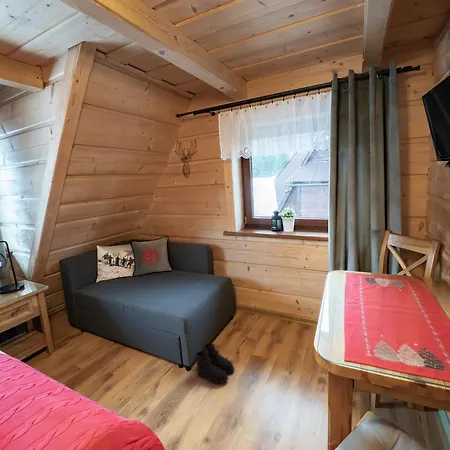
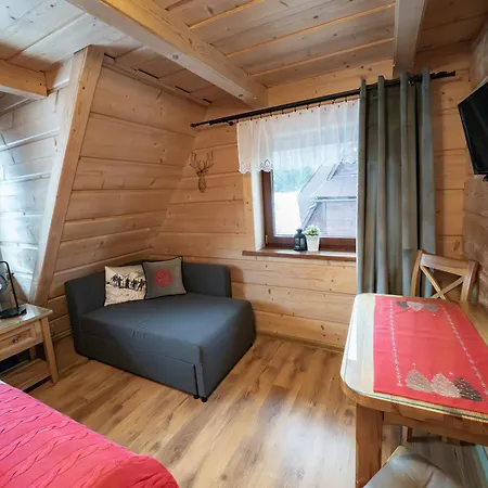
- boots [194,342,235,385]
